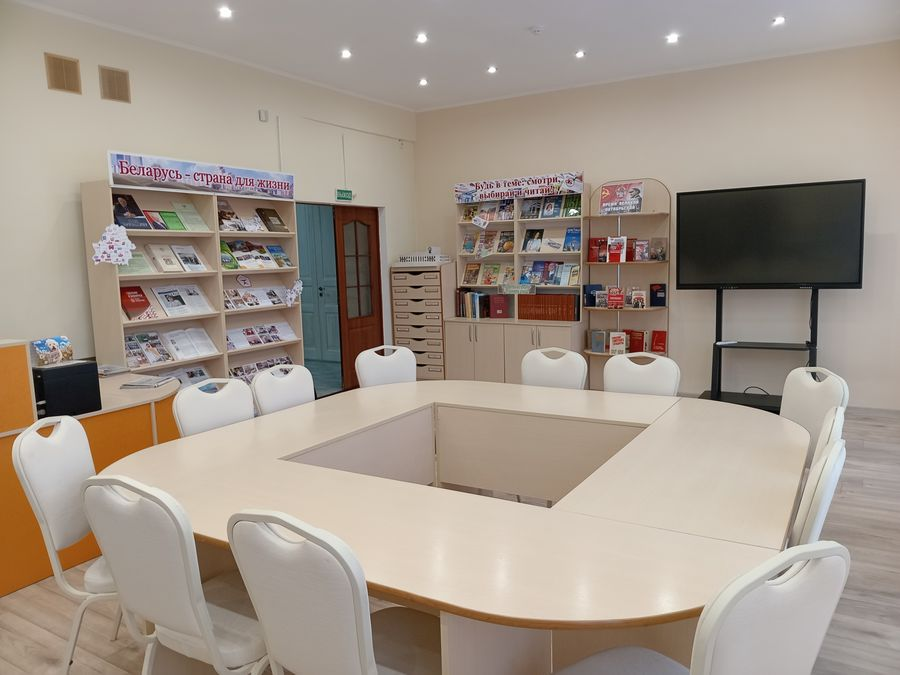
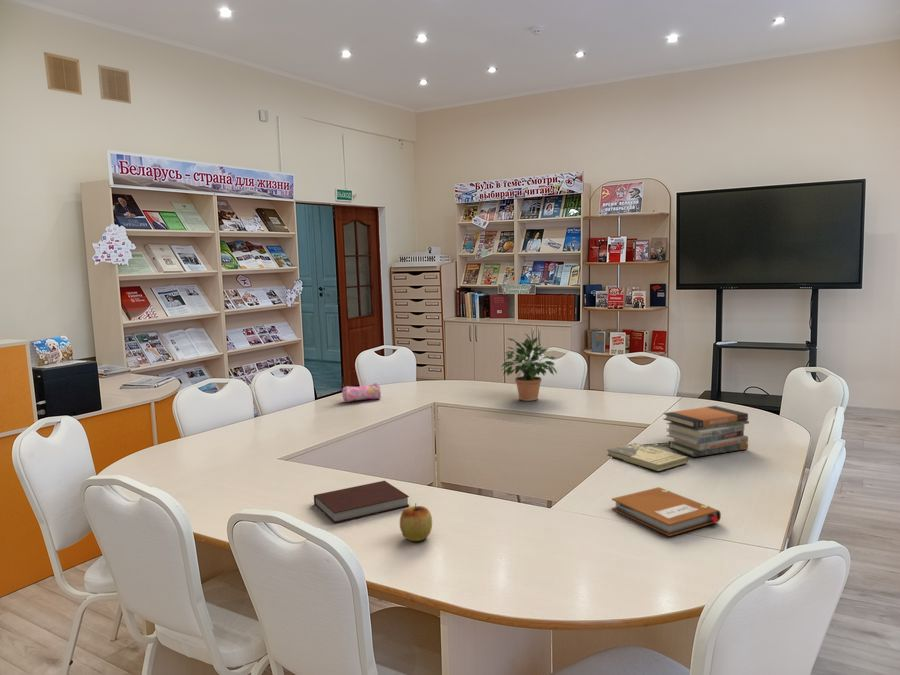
+ potted plant [500,333,558,402]
+ pencil case [341,382,382,403]
+ notebook [611,486,722,537]
+ notebook [313,480,411,524]
+ book [606,442,689,472]
+ apple [399,502,433,542]
+ book stack [662,405,750,458]
